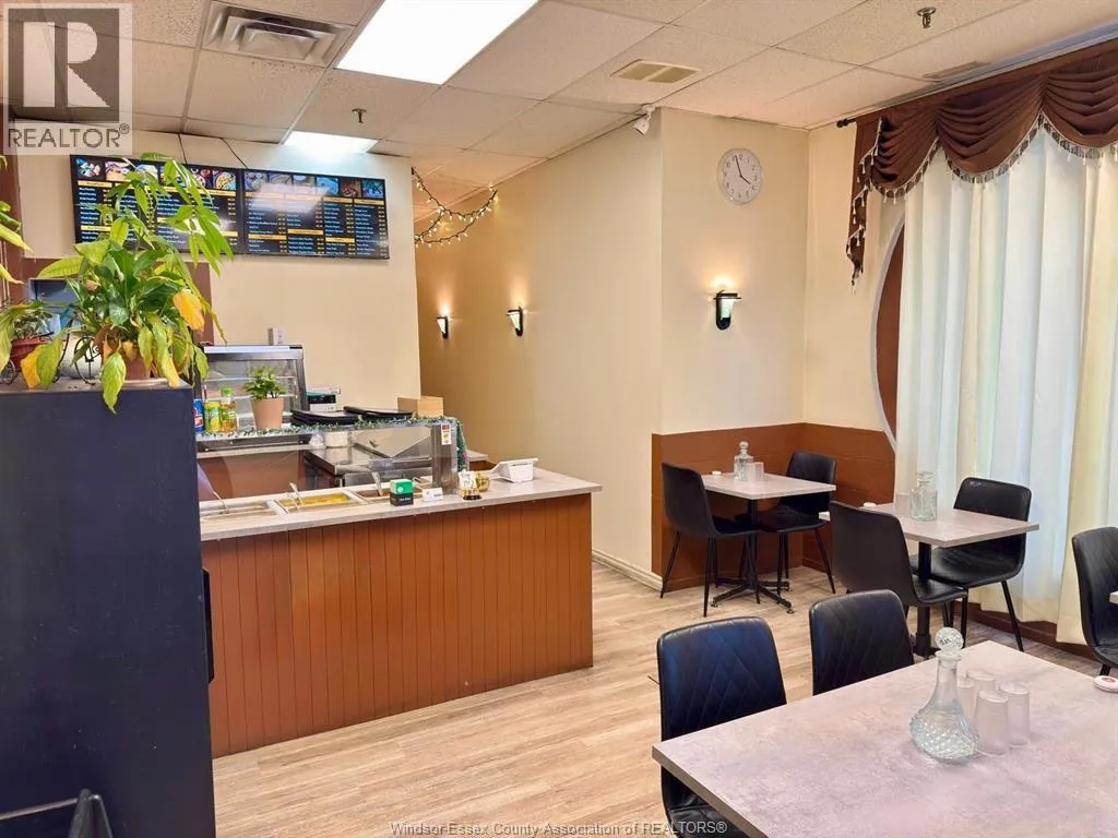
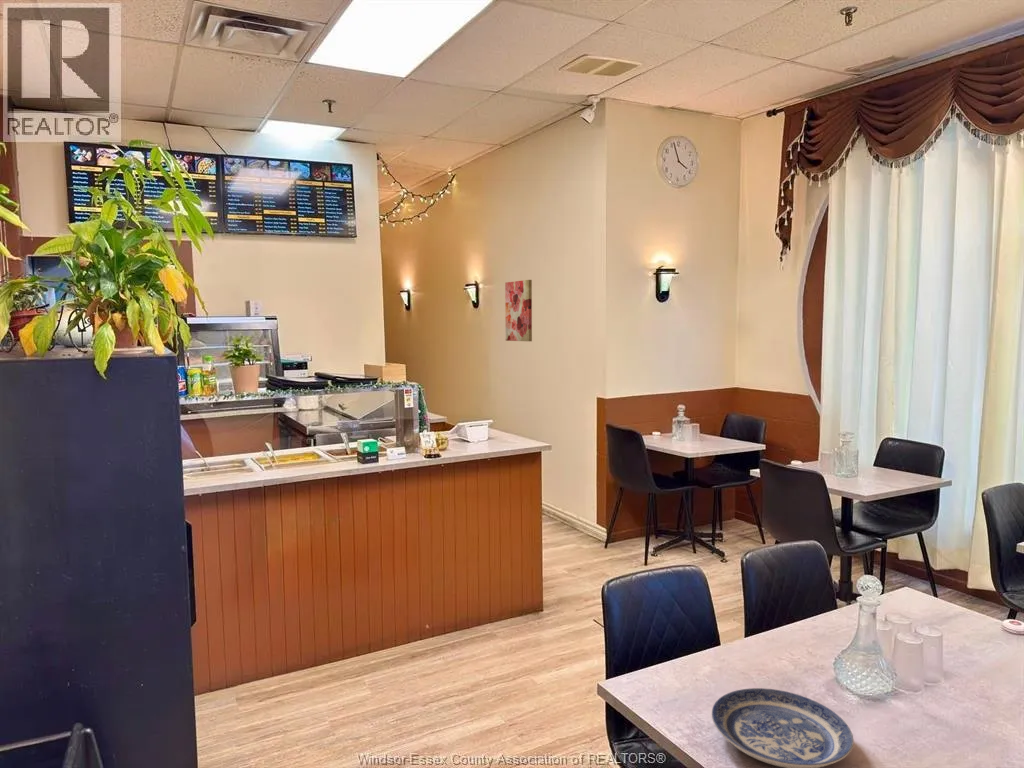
+ plate [711,687,855,768]
+ wall art [504,279,533,342]
